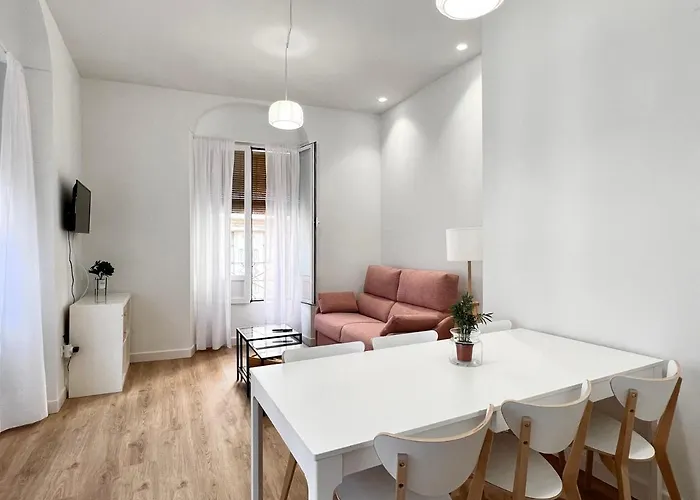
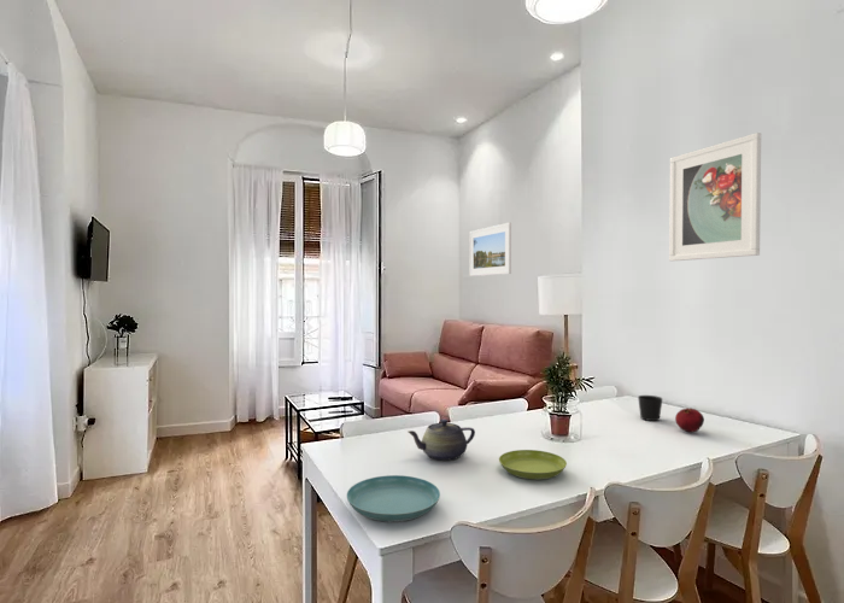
+ cup [637,394,663,422]
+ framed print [668,131,762,262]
+ saucer [498,449,568,481]
+ teapot [408,418,476,462]
+ saucer [346,474,441,522]
+ fruit [674,406,705,433]
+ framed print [468,222,512,277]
